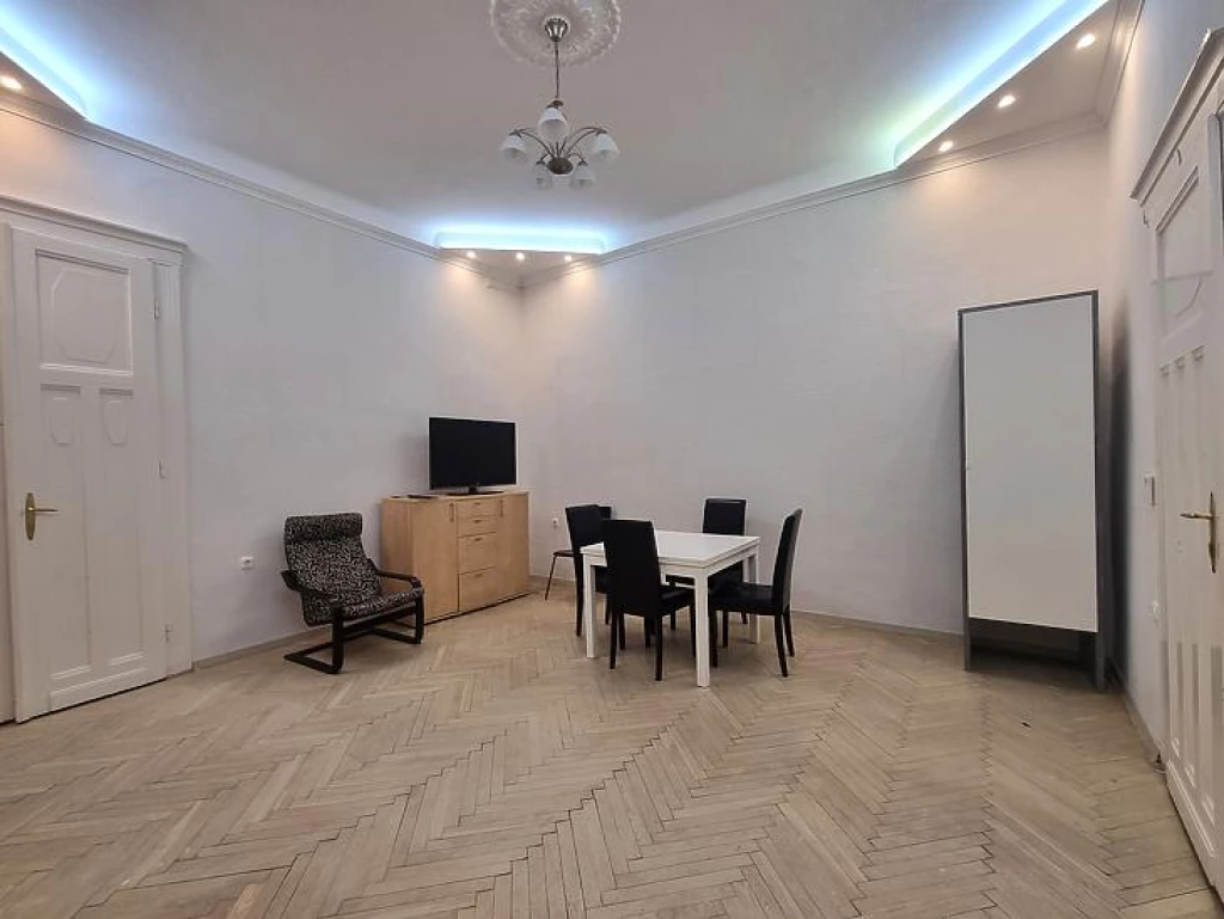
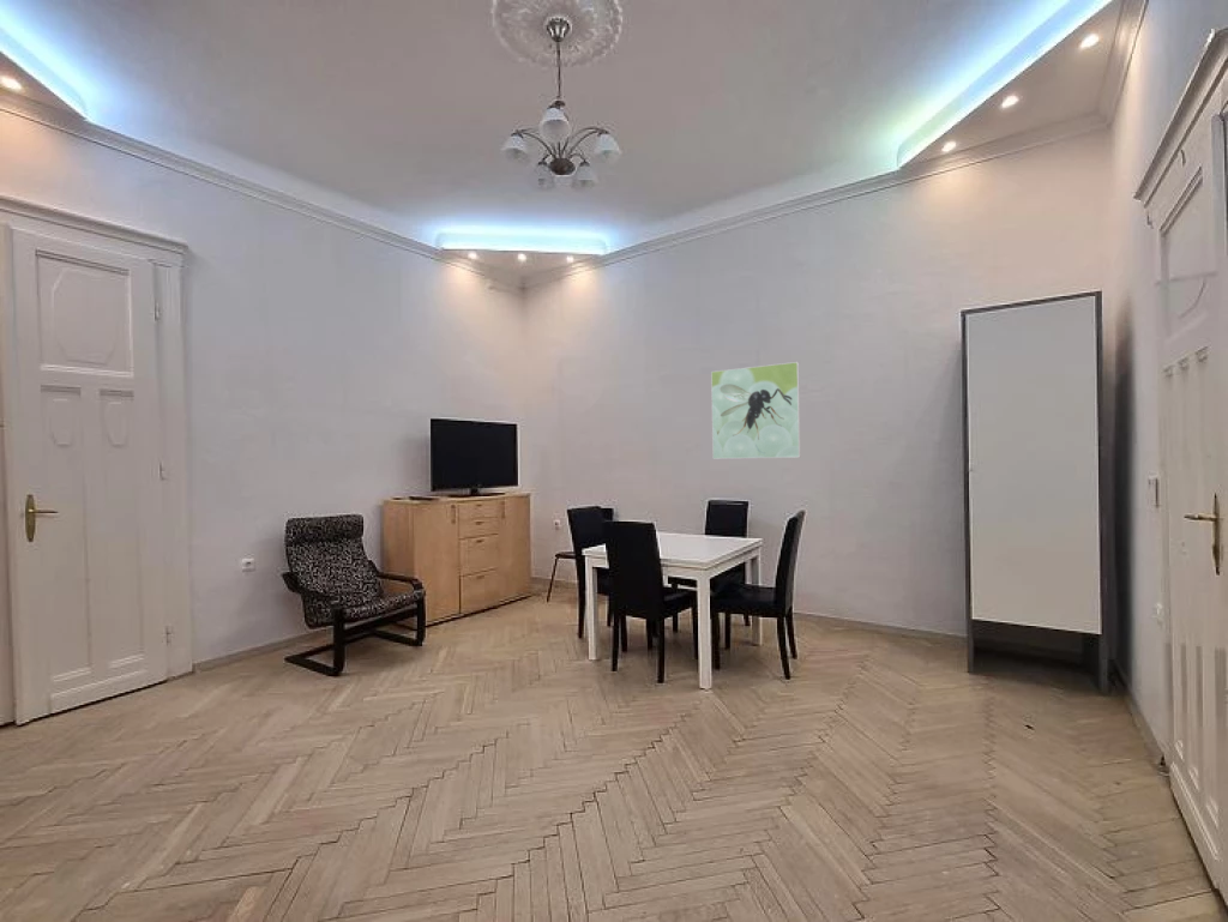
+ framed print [710,361,801,460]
